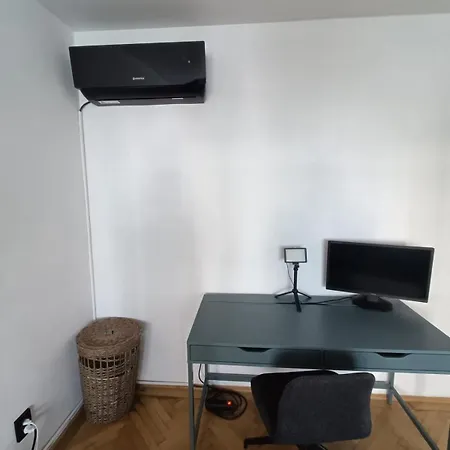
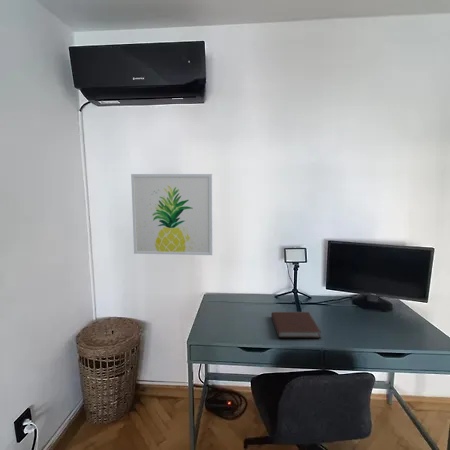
+ notebook [270,311,322,339]
+ wall art [130,173,214,256]
